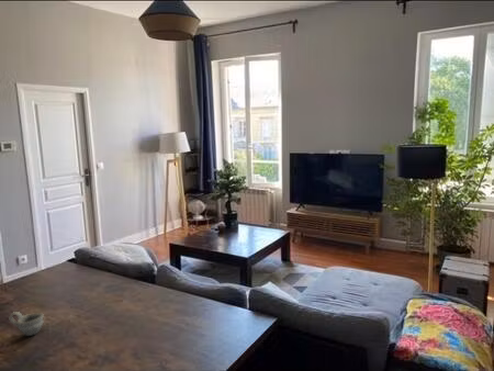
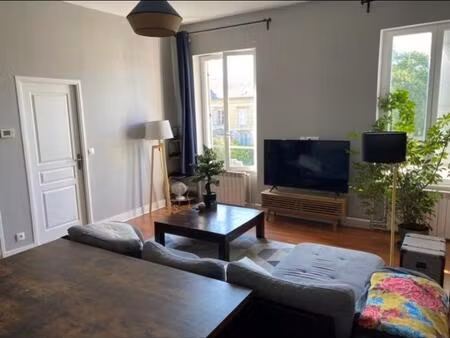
- cup [9,311,45,337]
